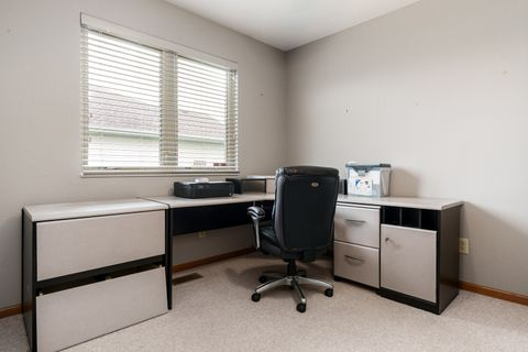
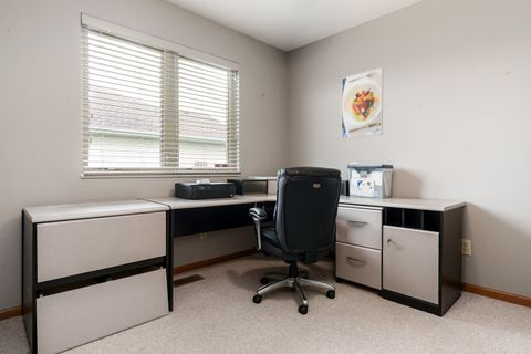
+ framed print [341,67,385,139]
